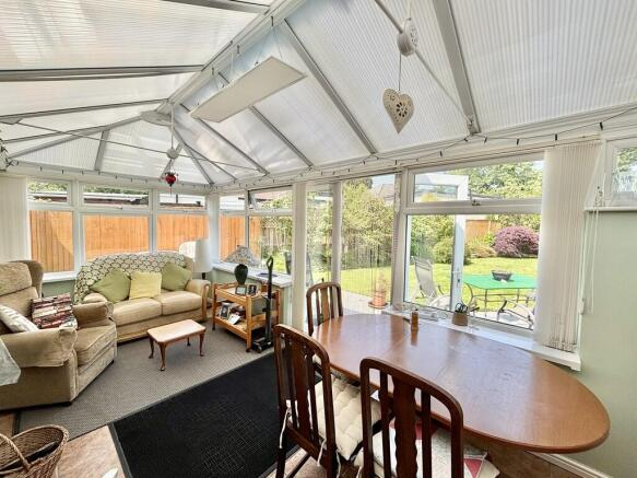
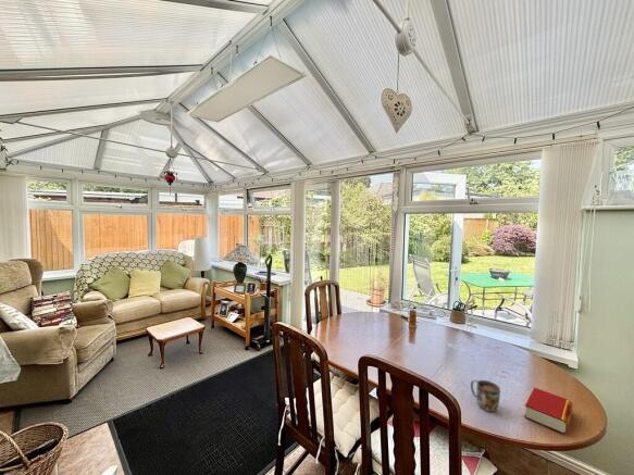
+ mug [470,379,501,413]
+ book [523,387,574,435]
